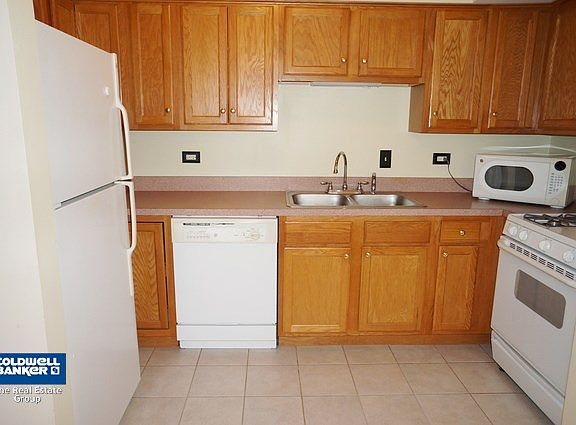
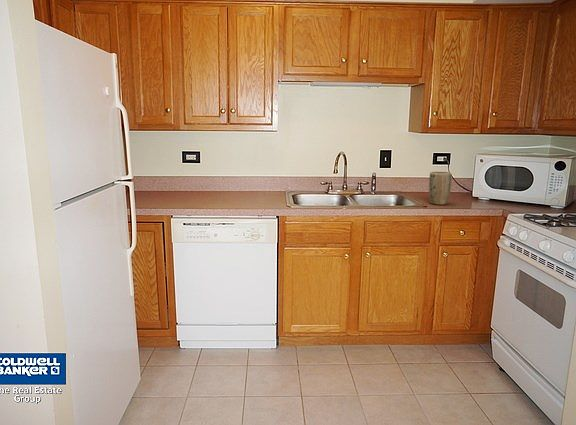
+ plant pot [428,171,453,206]
